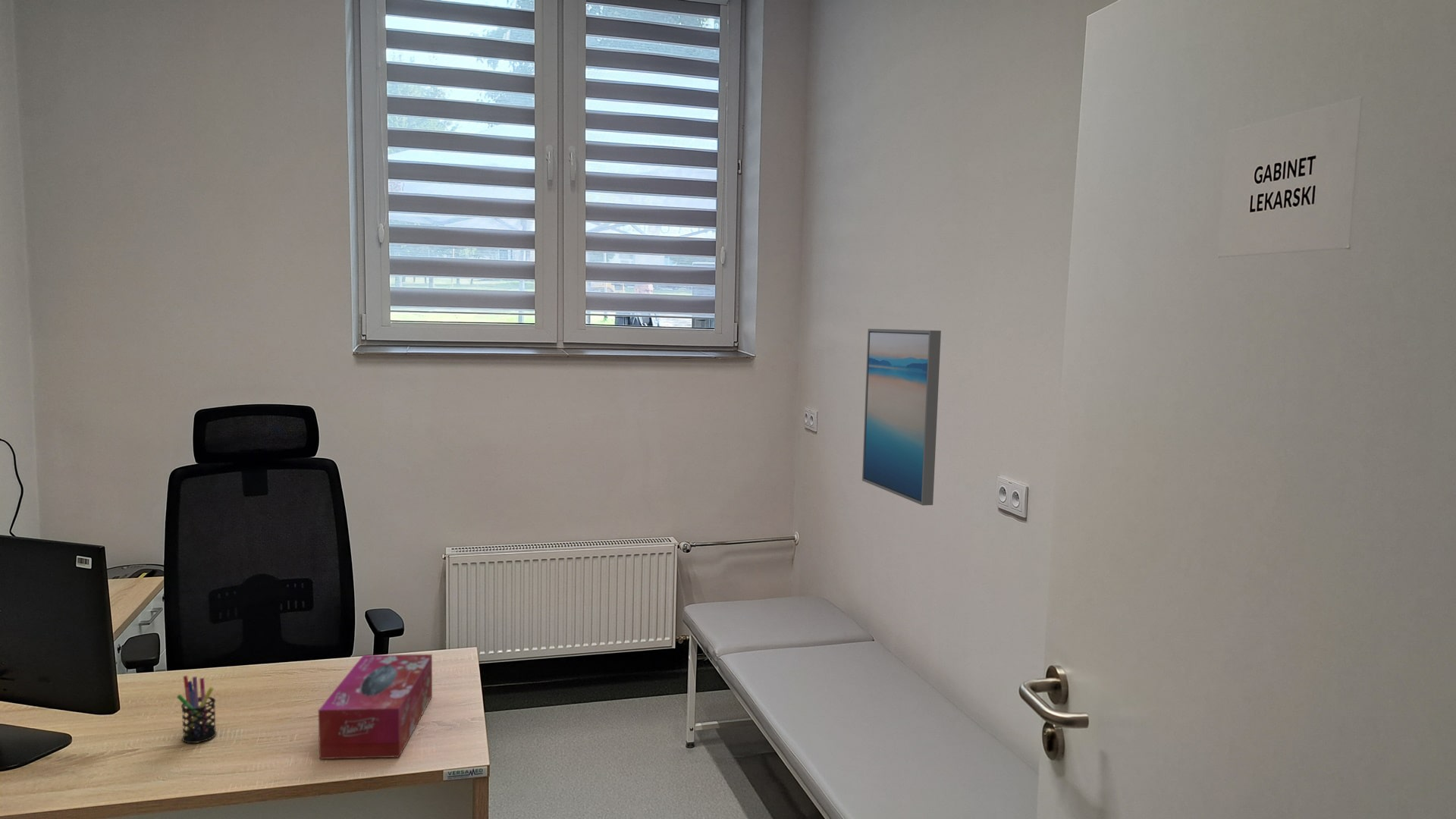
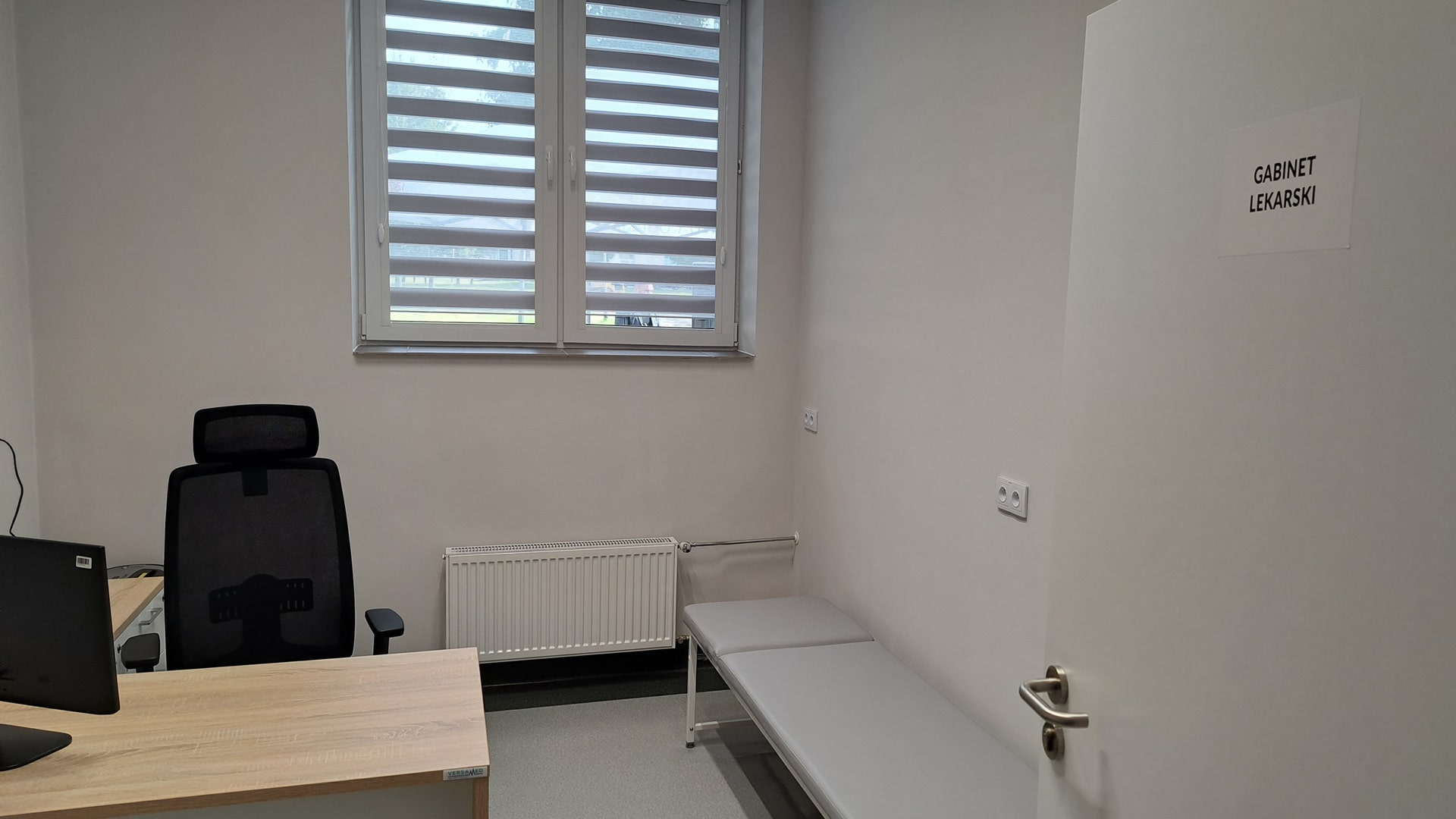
- wall art [861,328,942,507]
- tissue box [318,654,433,760]
- pen holder [176,675,218,744]
